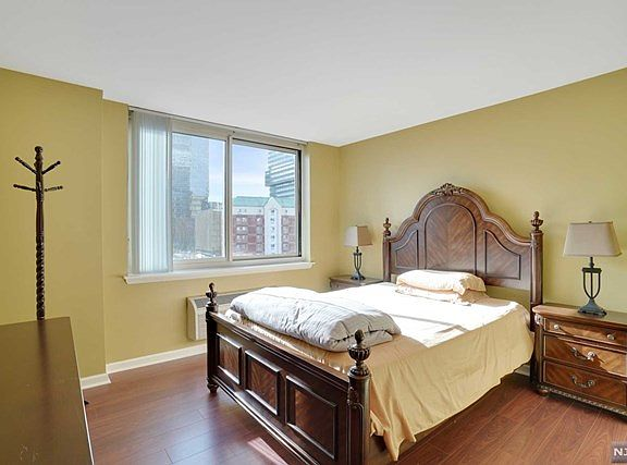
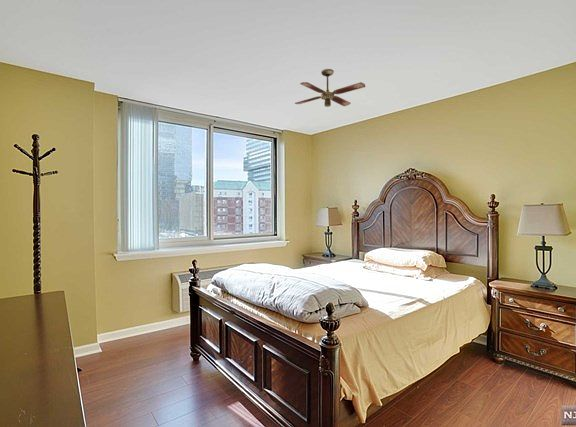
+ ceiling fan [294,68,366,108]
